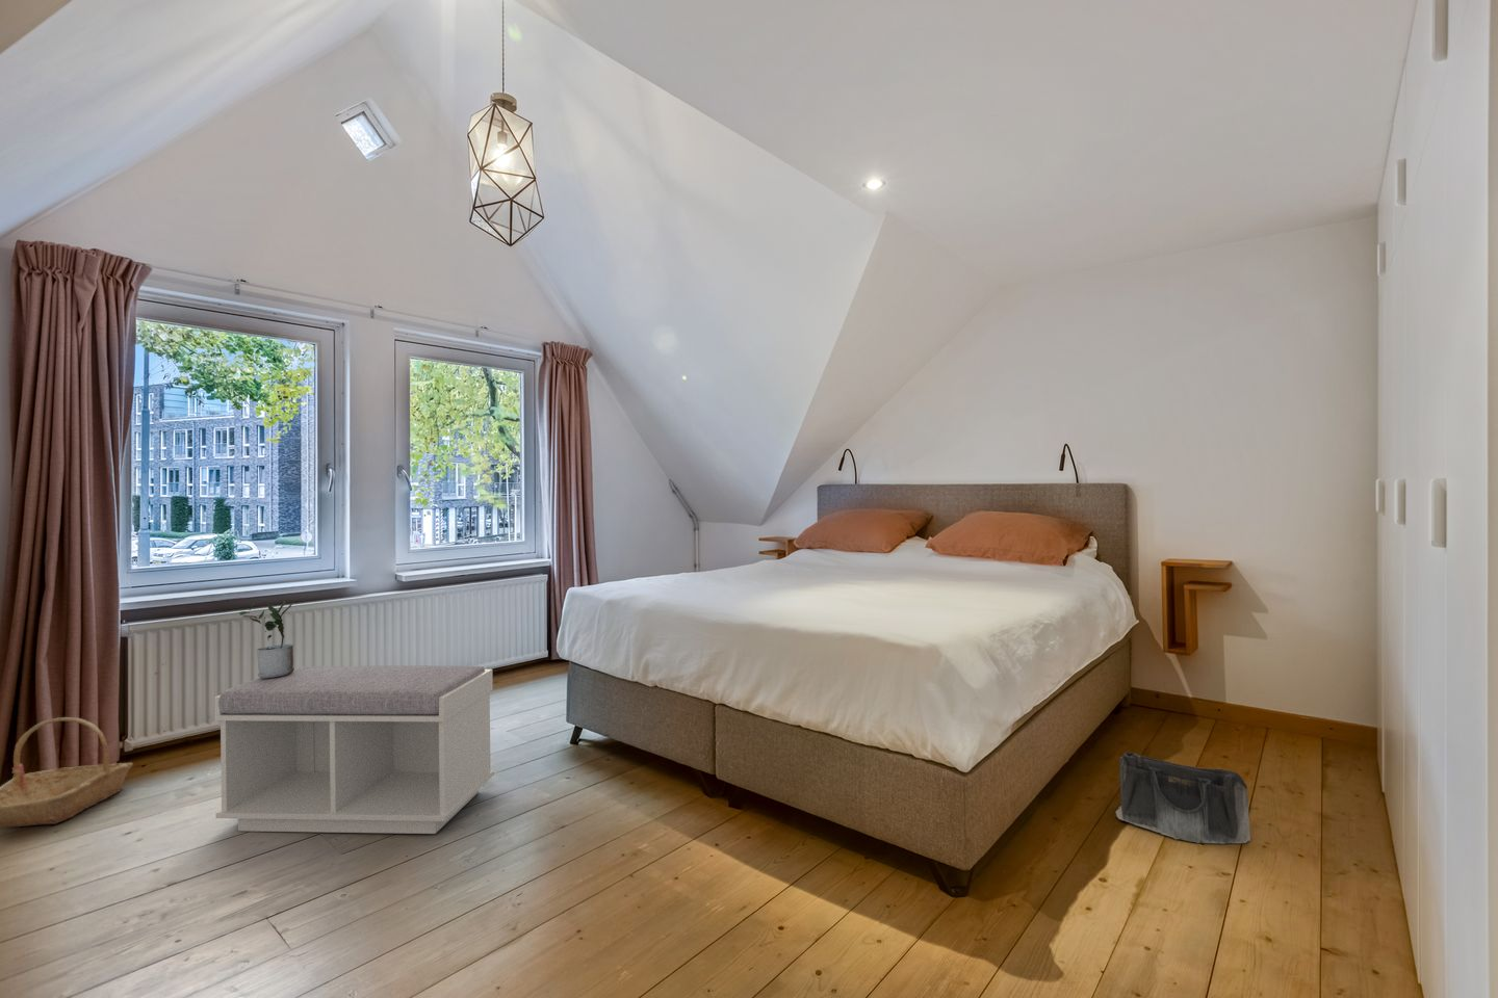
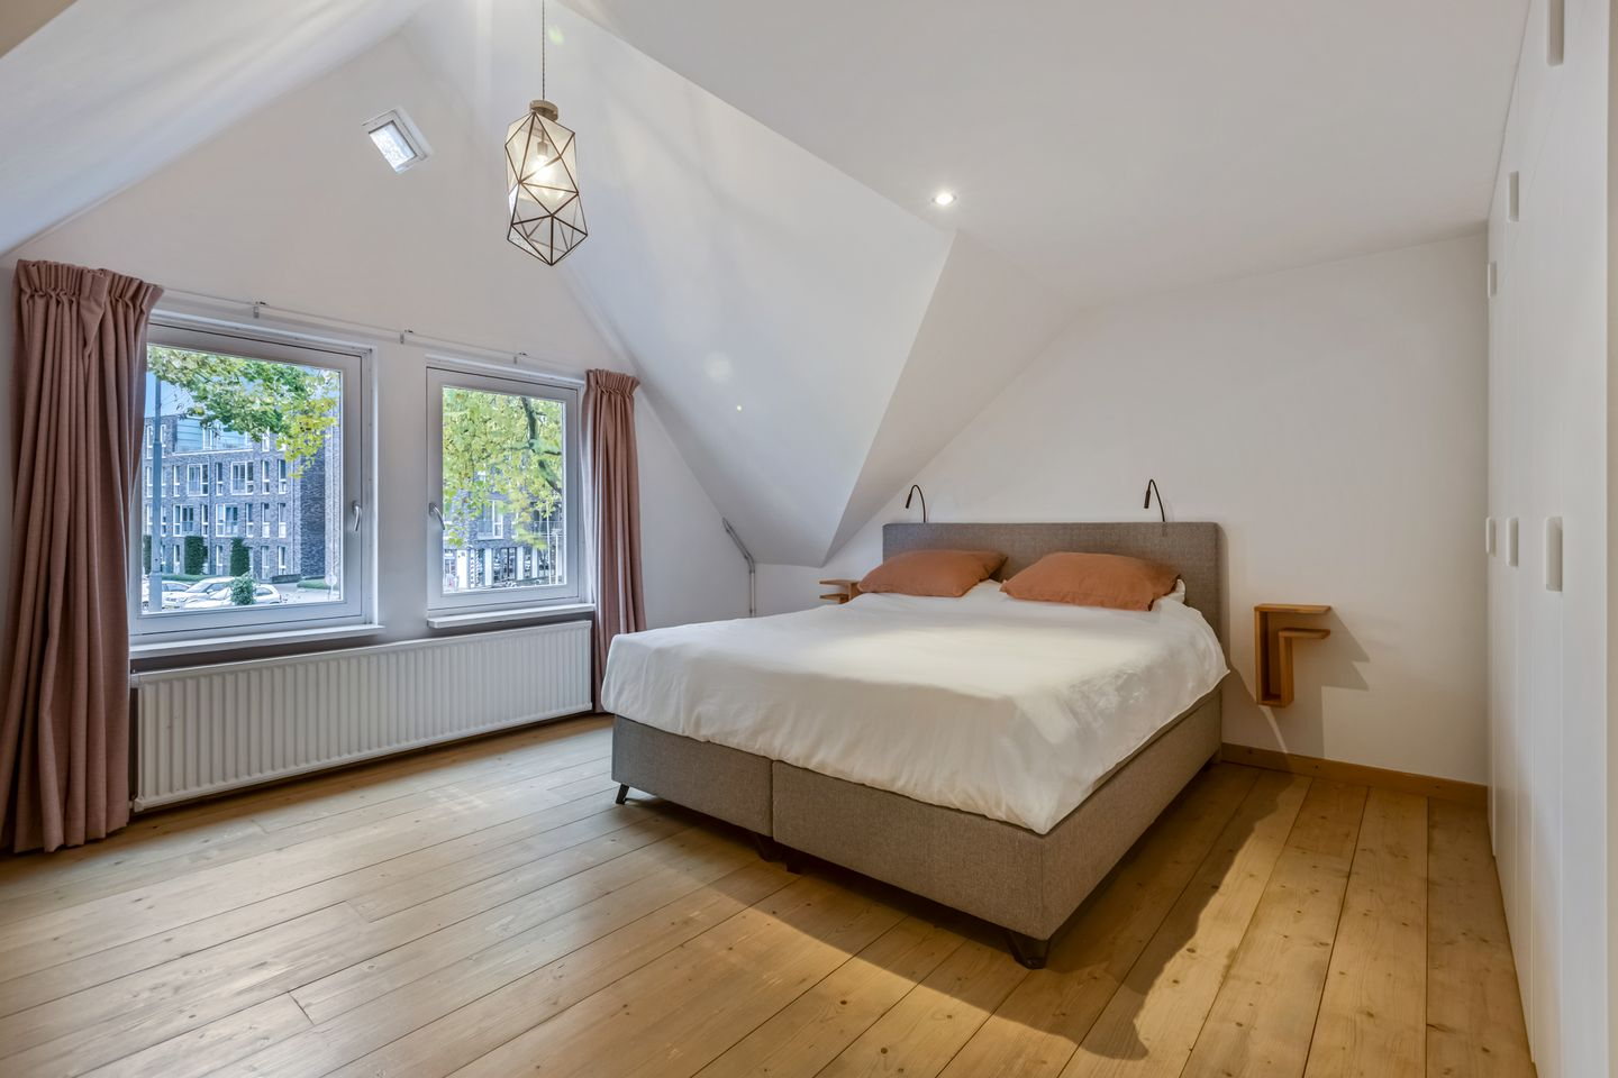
- basket [0,716,134,829]
- saddlebag [1116,752,1252,845]
- bench [213,664,495,834]
- potted plant [239,600,294,678]
